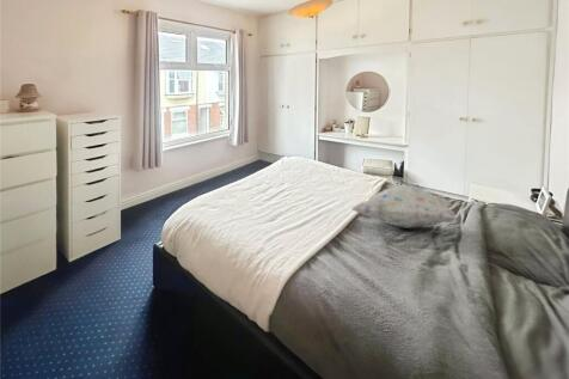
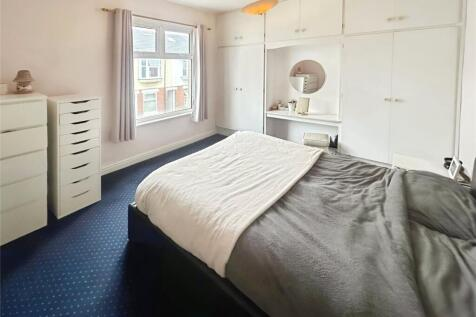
- decorative pillow [350,183,459,230]
